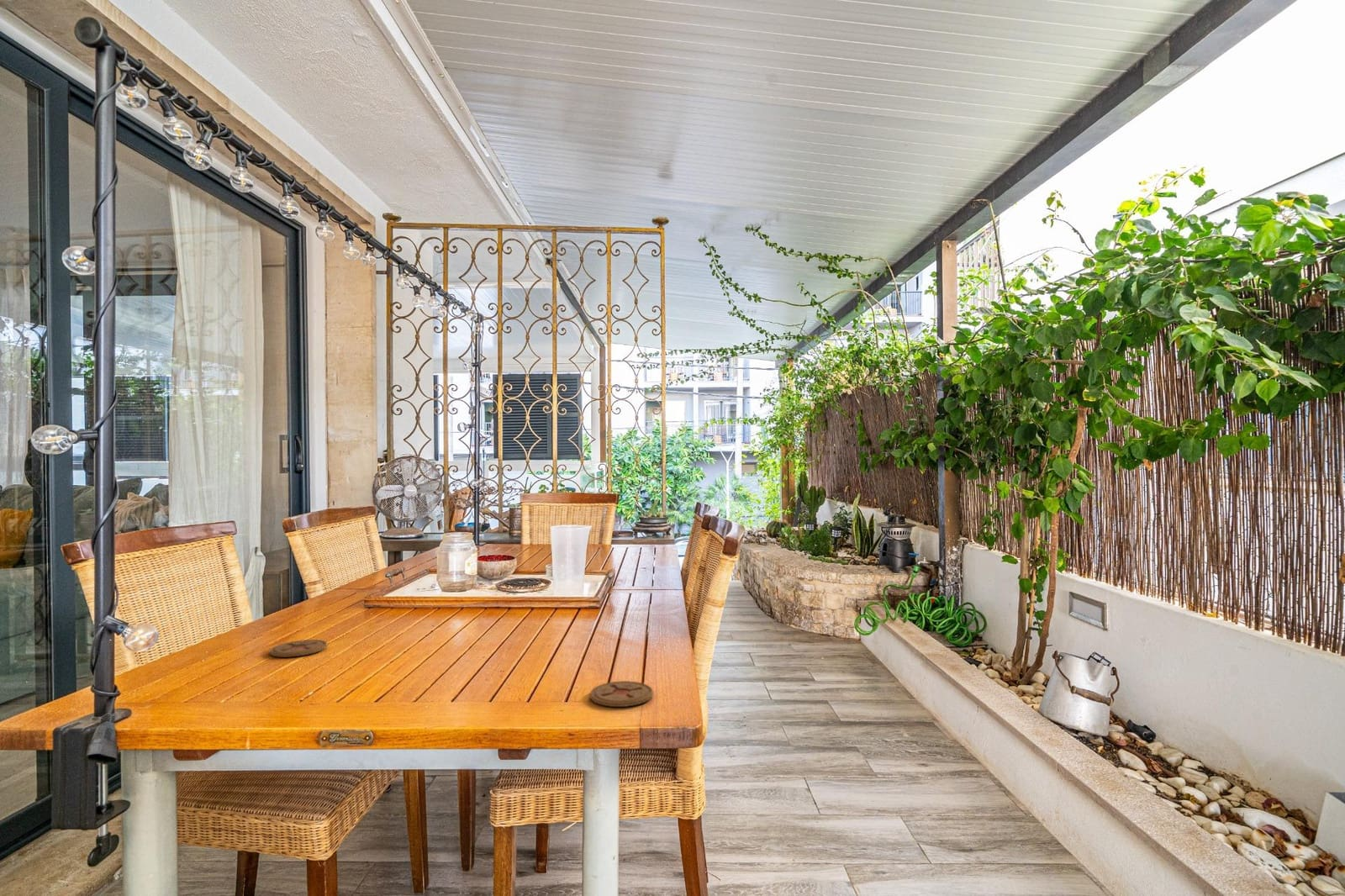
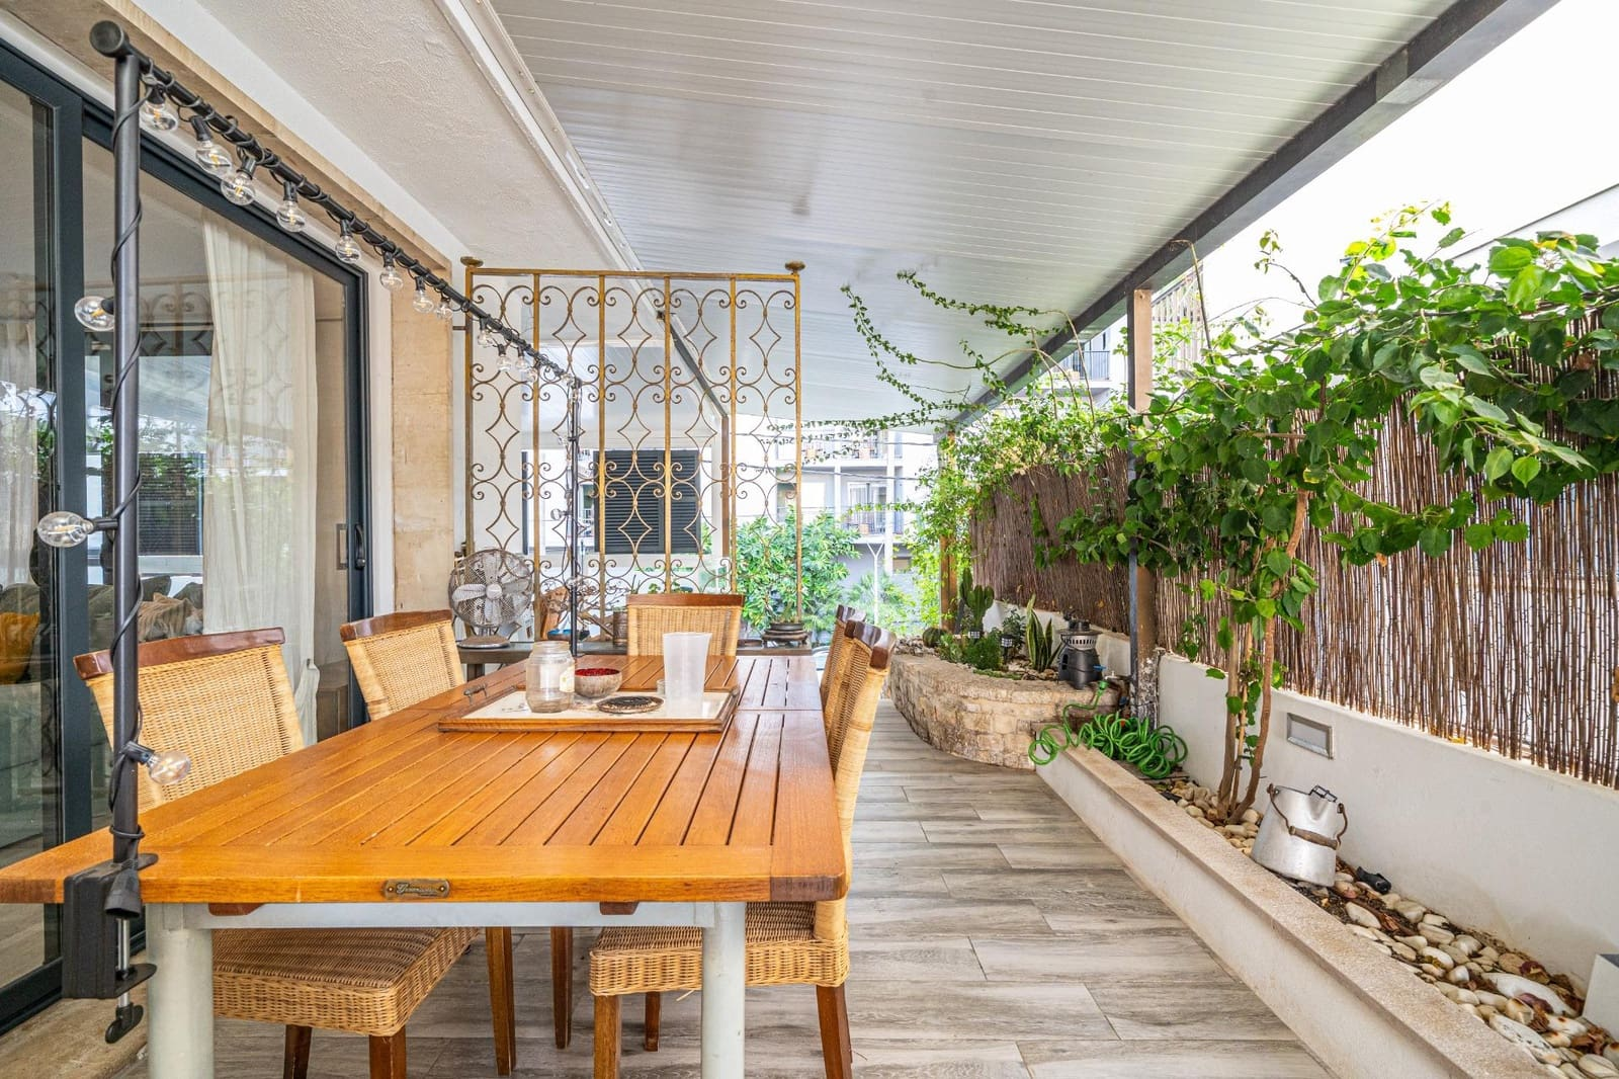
- coaster [589,680,654,708]
- coaster [269,639,328,658]
